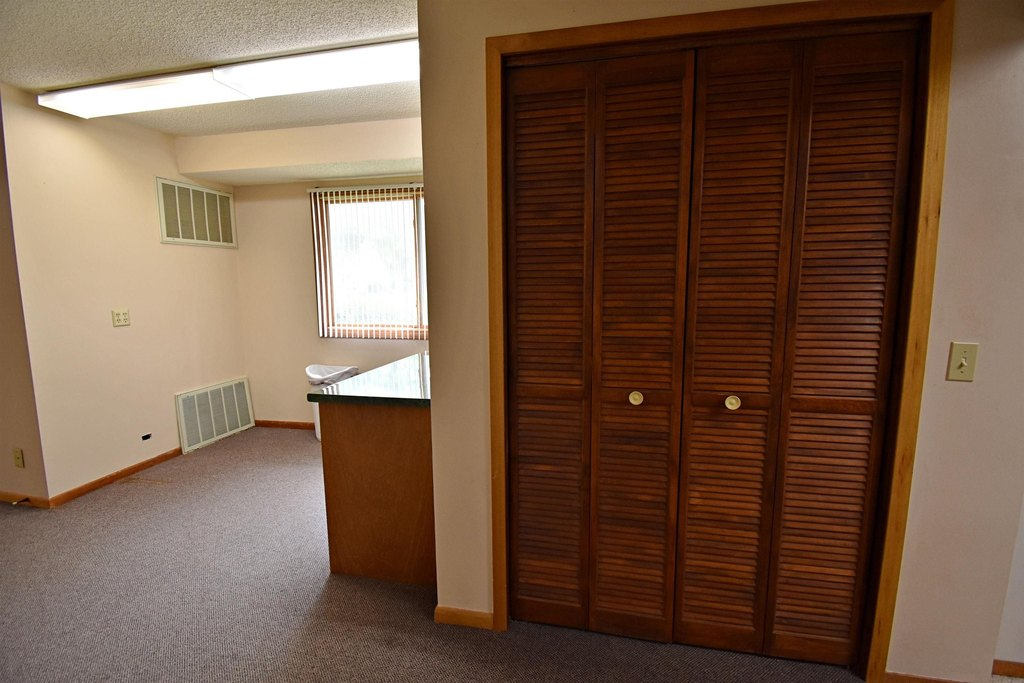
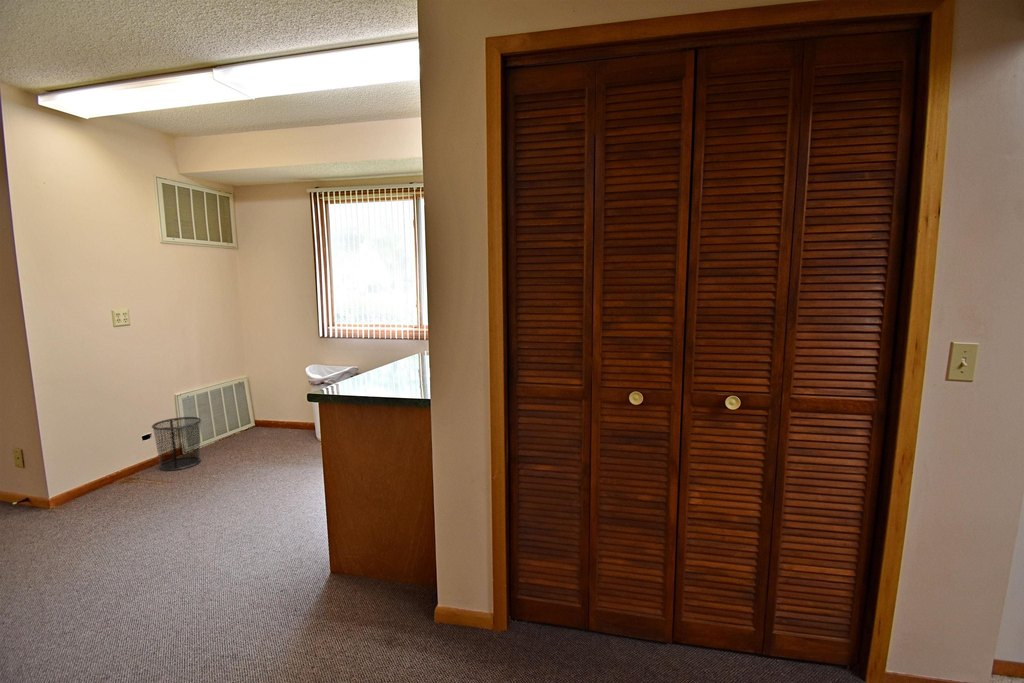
+ waste bin [151,416,202,471]
